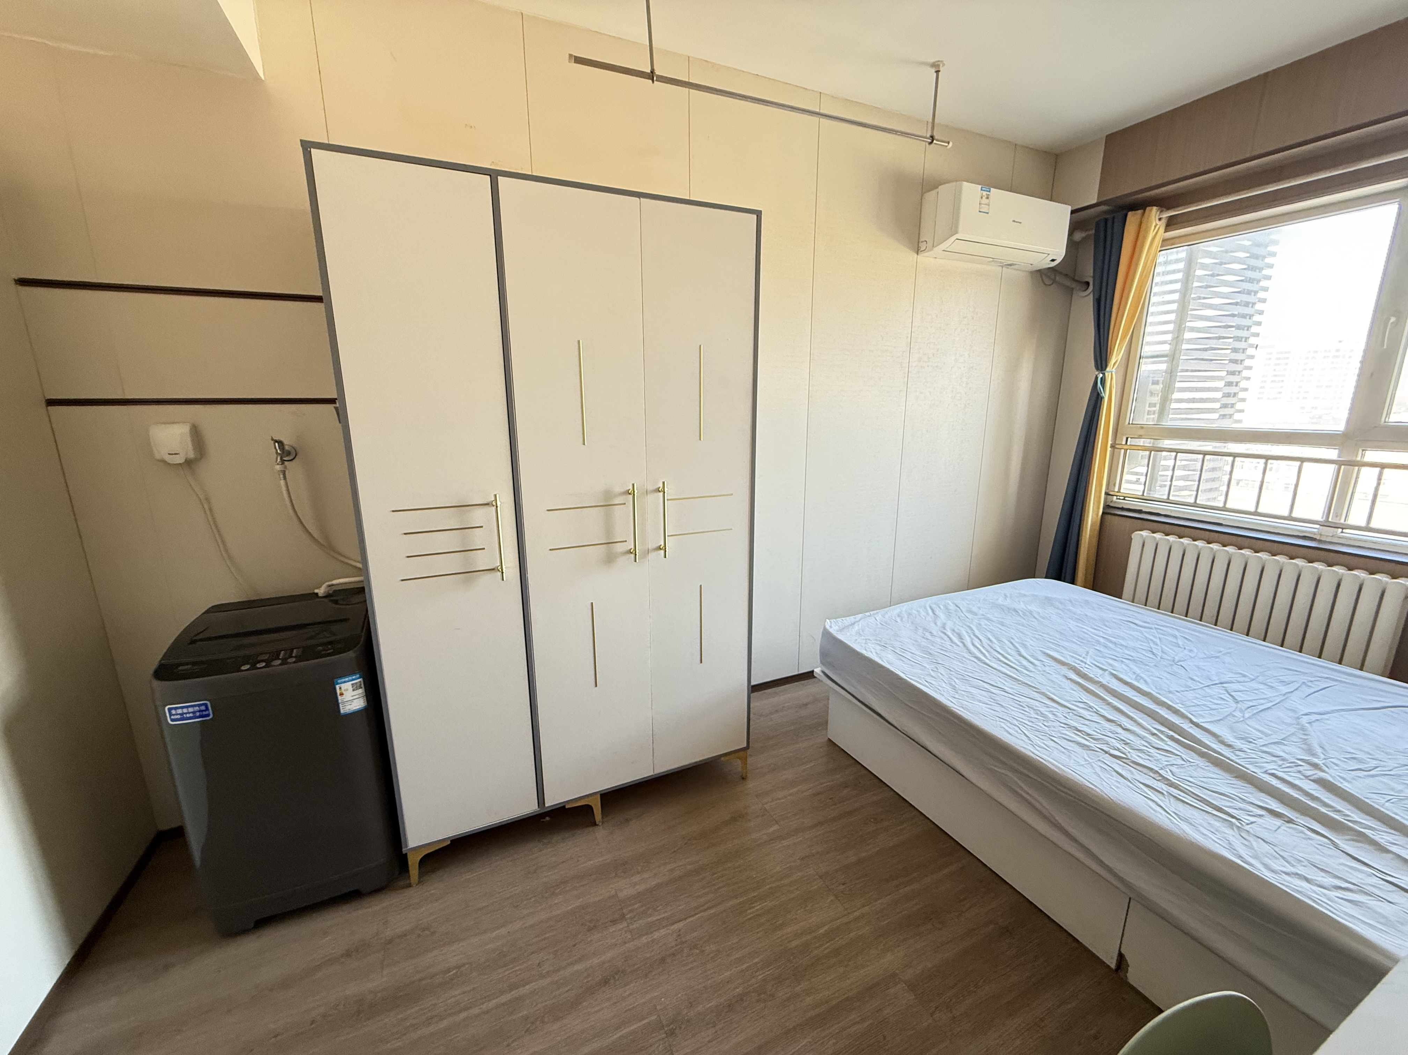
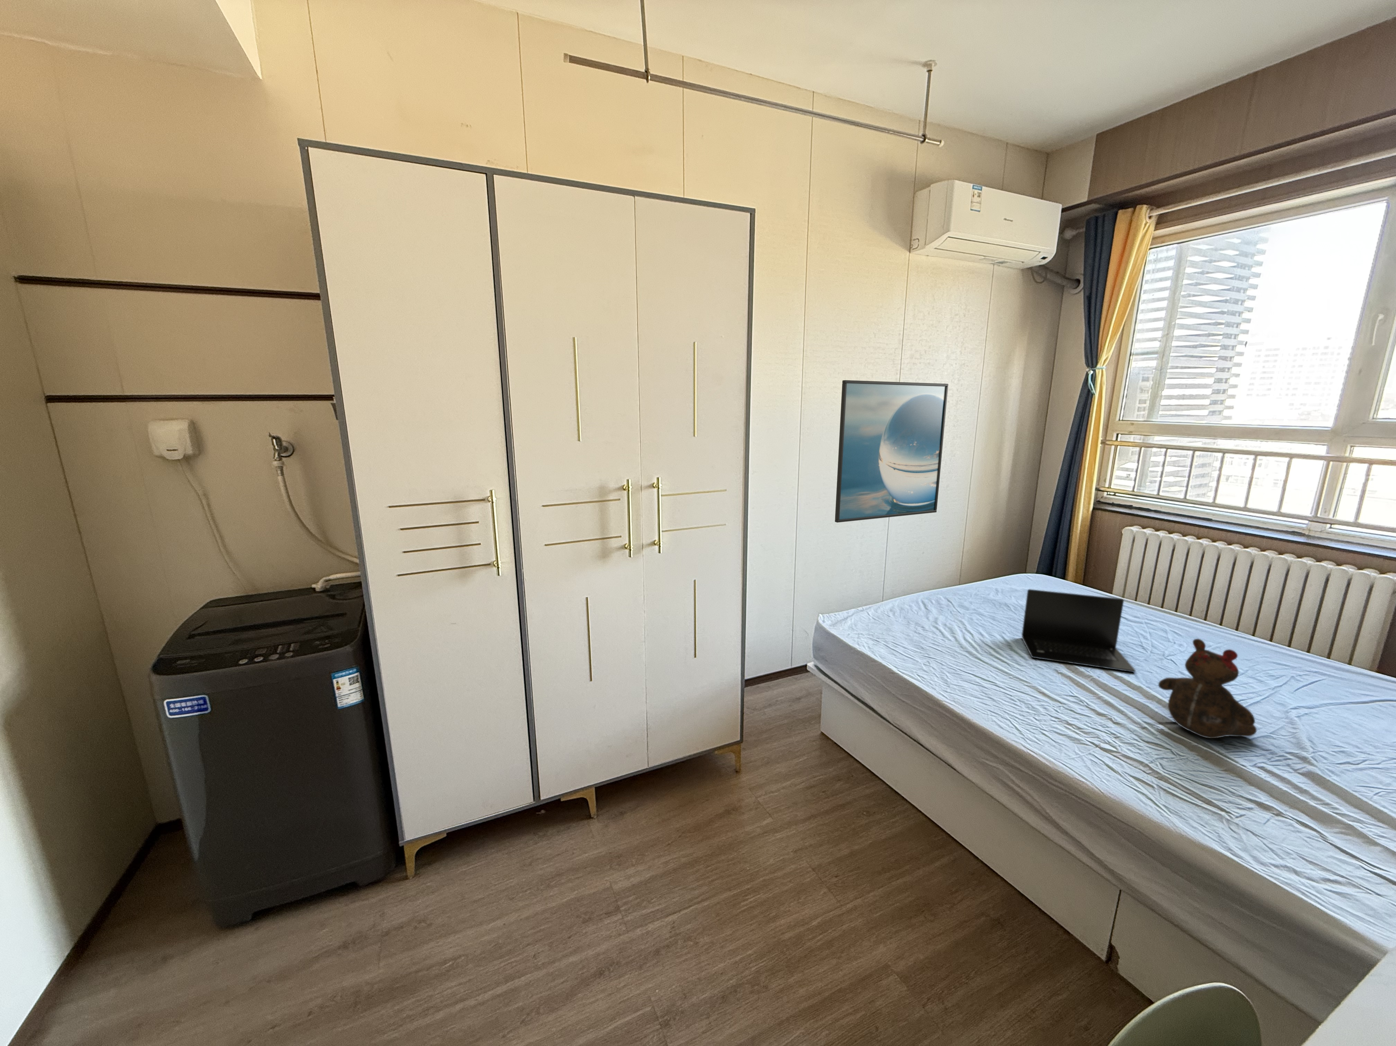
+ laptop [1021,589,1135,672]
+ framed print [834,380,949,523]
+ teddy bear [1159,638,1256,738]
